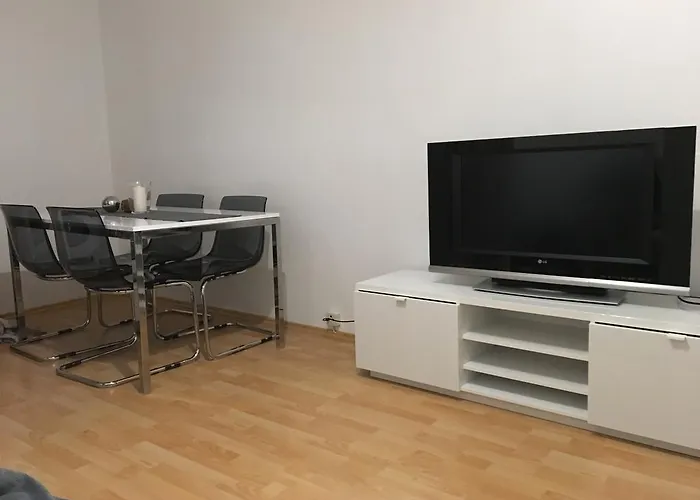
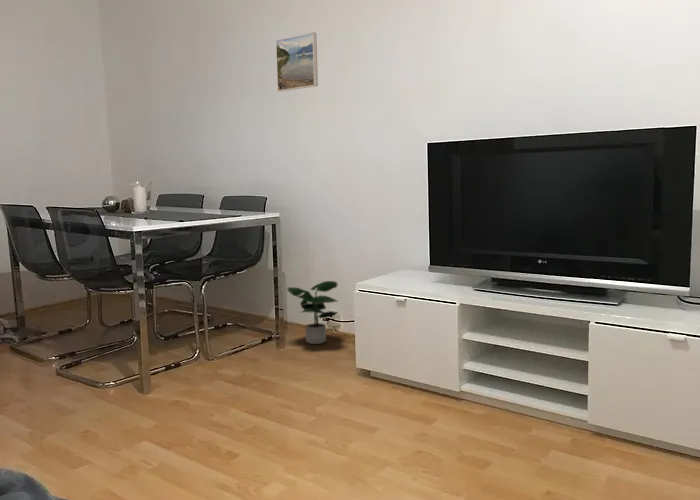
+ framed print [275,31,319,92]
+ potted plant [286,280,340,345]
